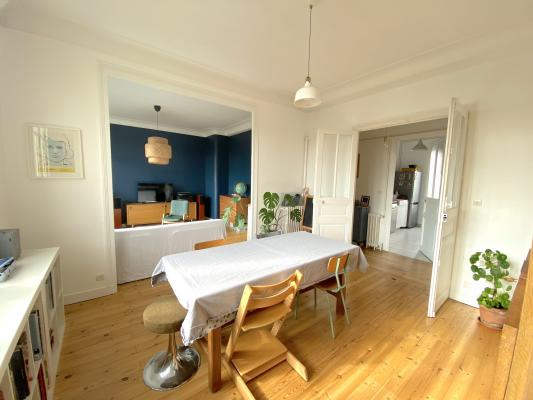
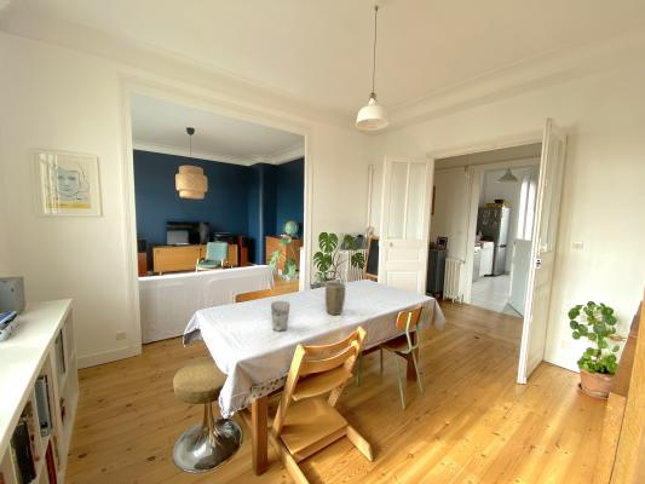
+ plant pot [324,281,346,316]
+ cup [270,300,292,333]
